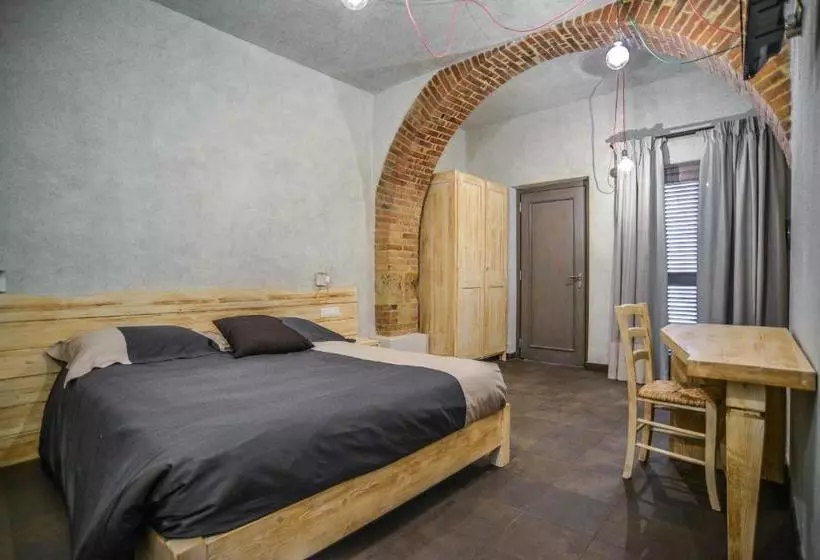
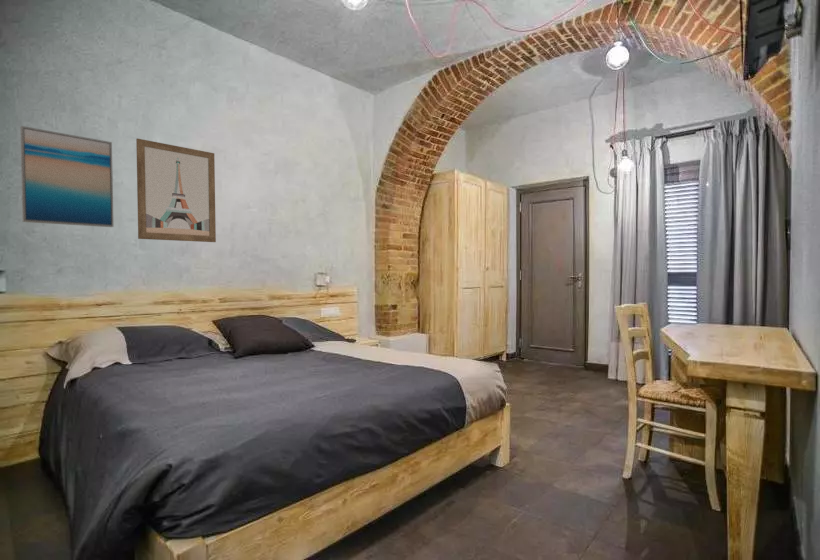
+ wall art [135,137,217,243]
+ wall art [20,125,114,228]
